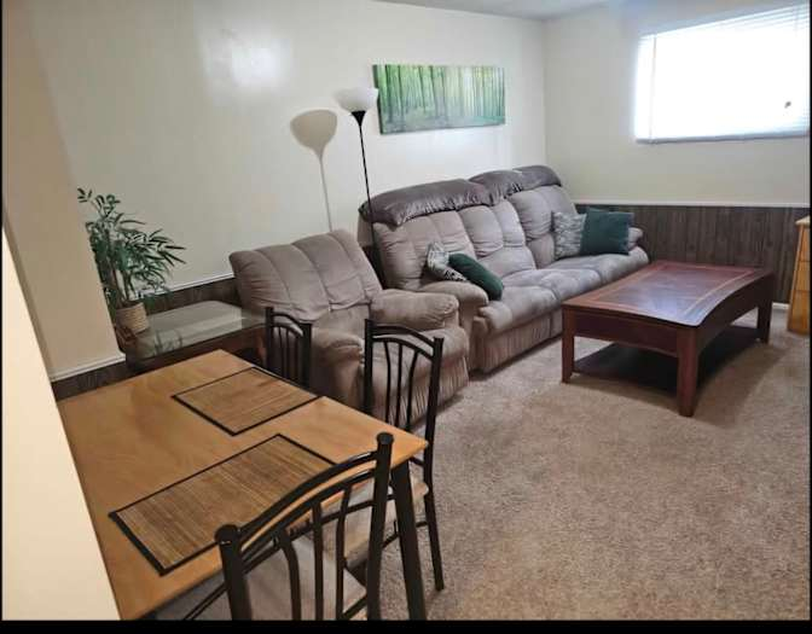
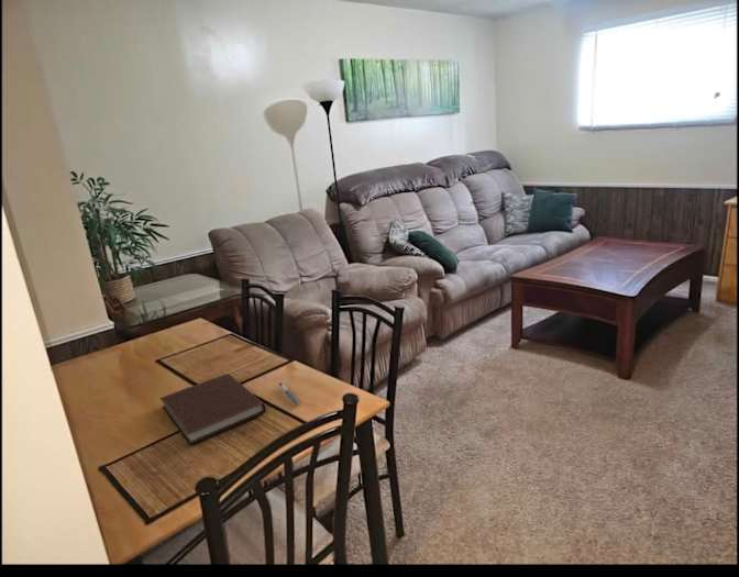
+ notebook [159,373,267,446]
+ pen [278,381,300,407]
